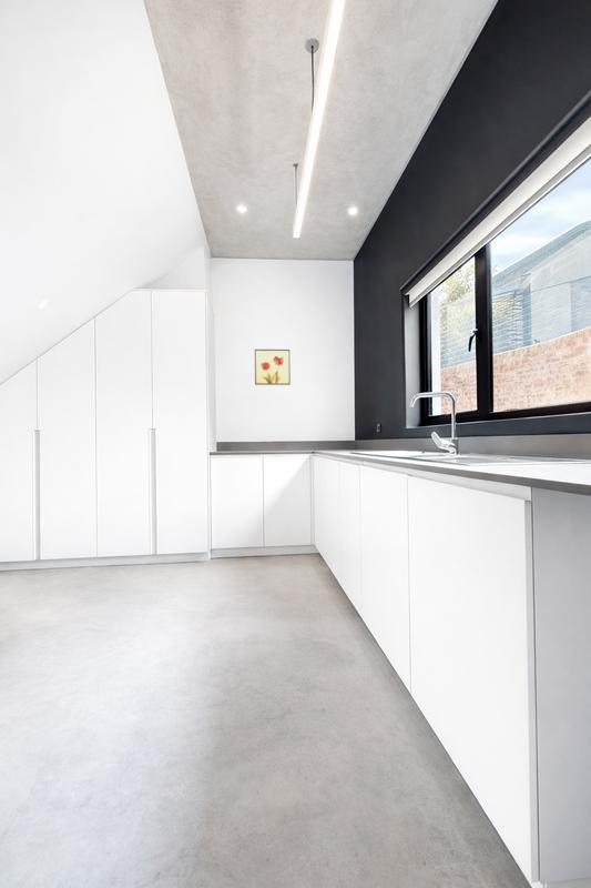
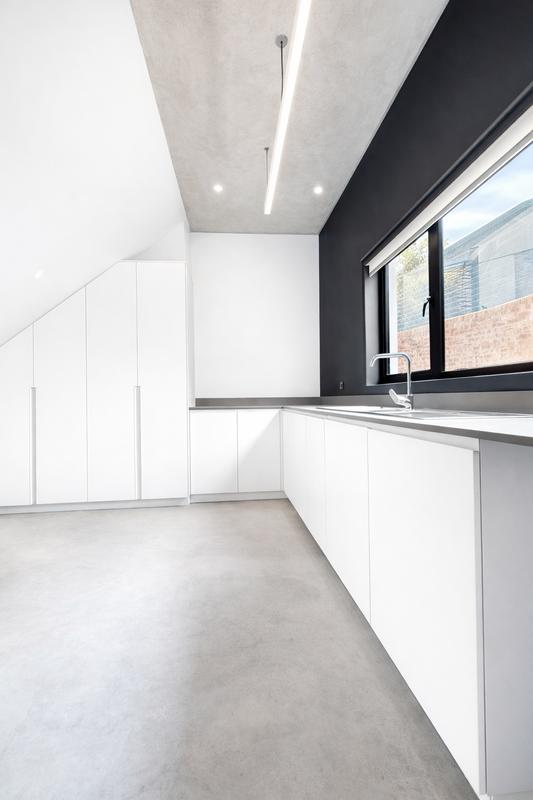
- wall art [254,349,292,386]
